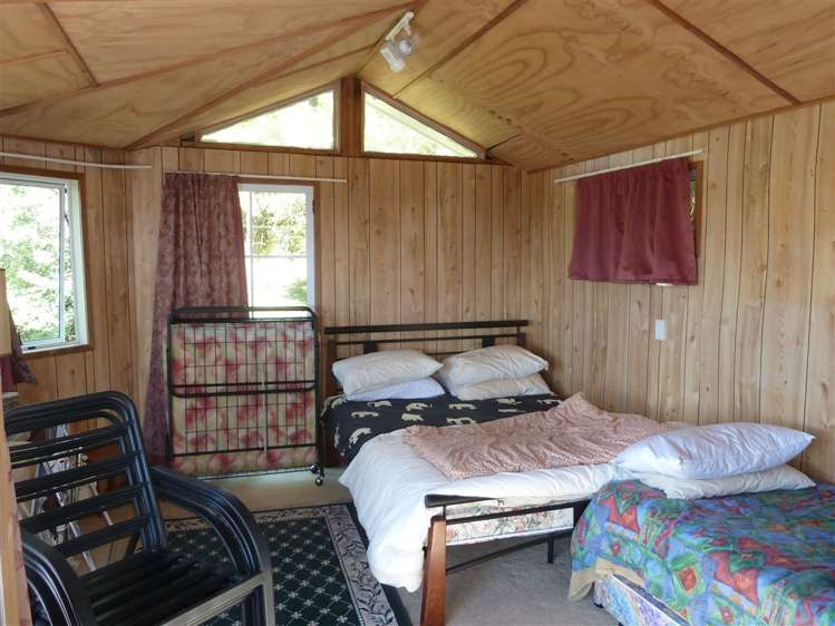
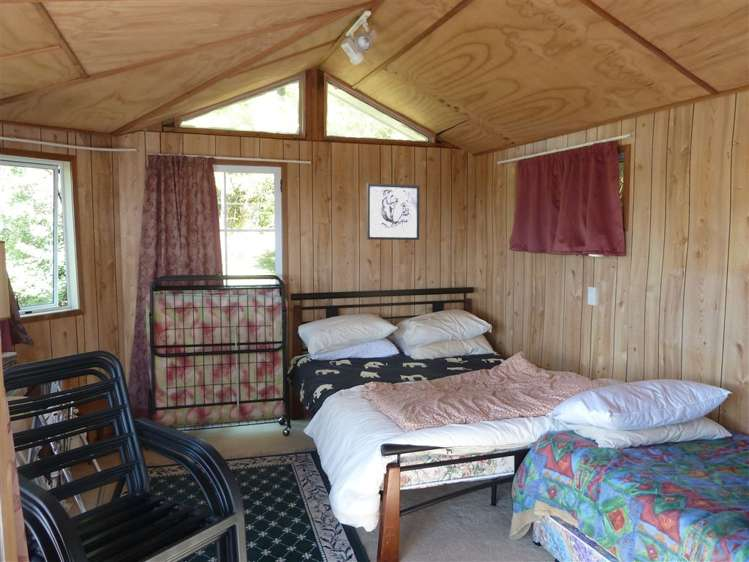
+ wall art [366,182,421,241]
